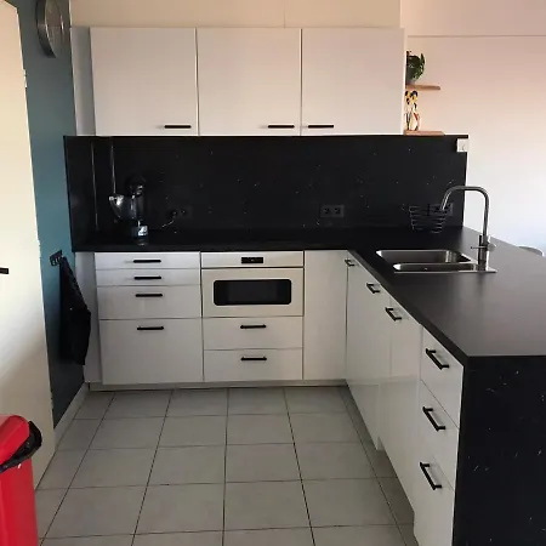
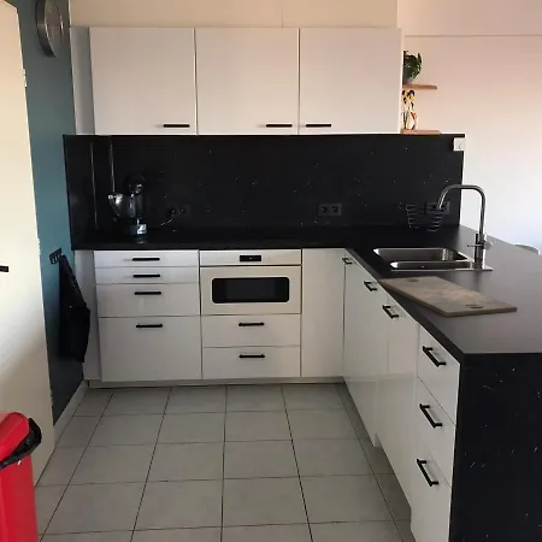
+ cutting board [376,275,518,318]
